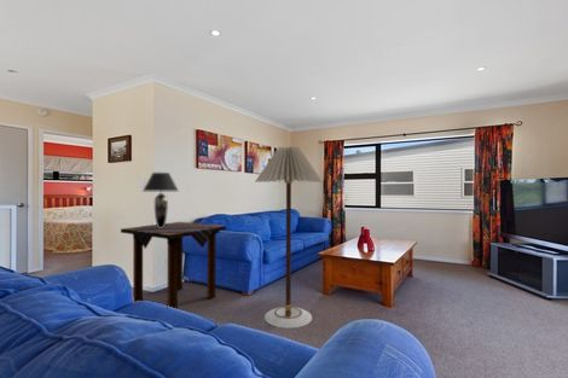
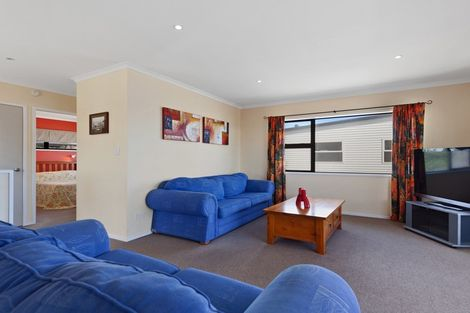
- floor lamp [254,145,324,330]
- side table [120,221,227,310]
- table lamp [141,171,180,228]
